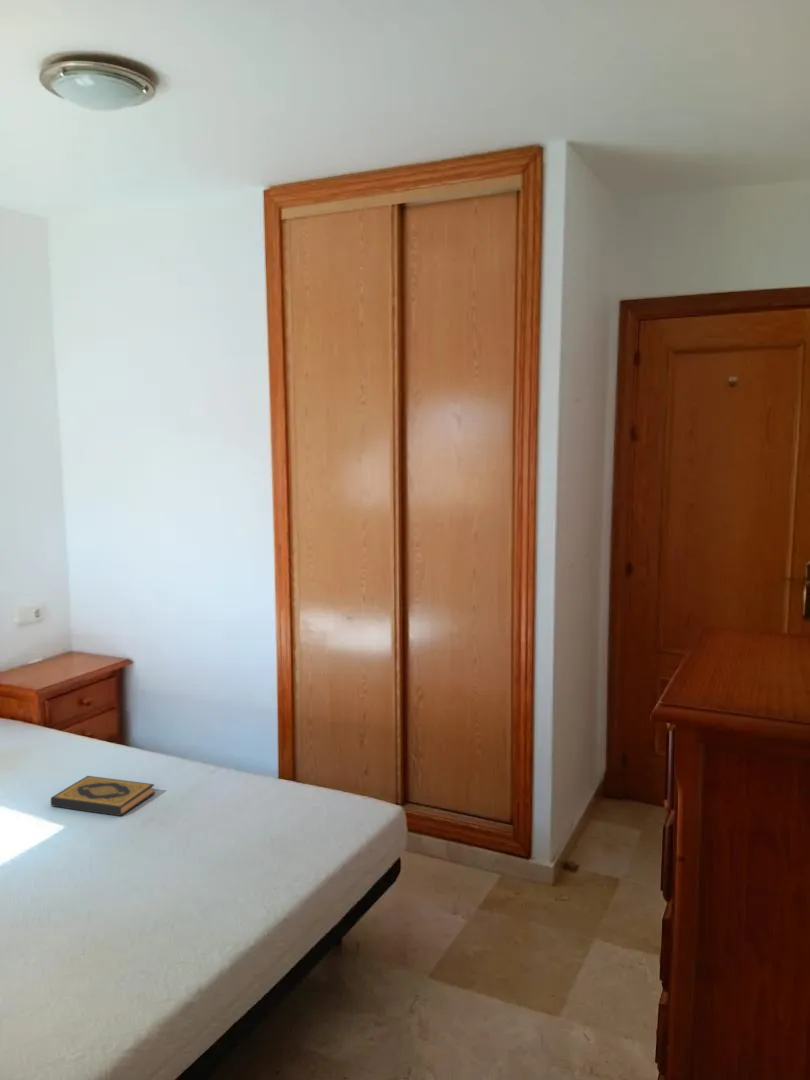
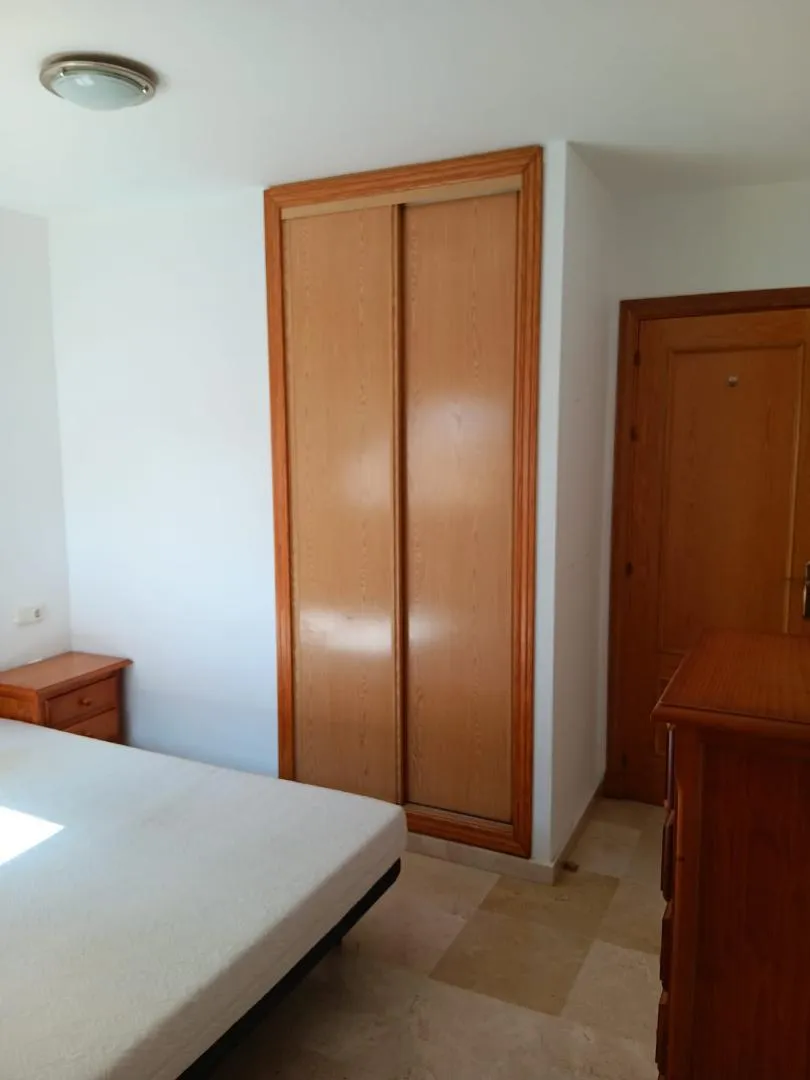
- hardback book [50,775,156,817]
